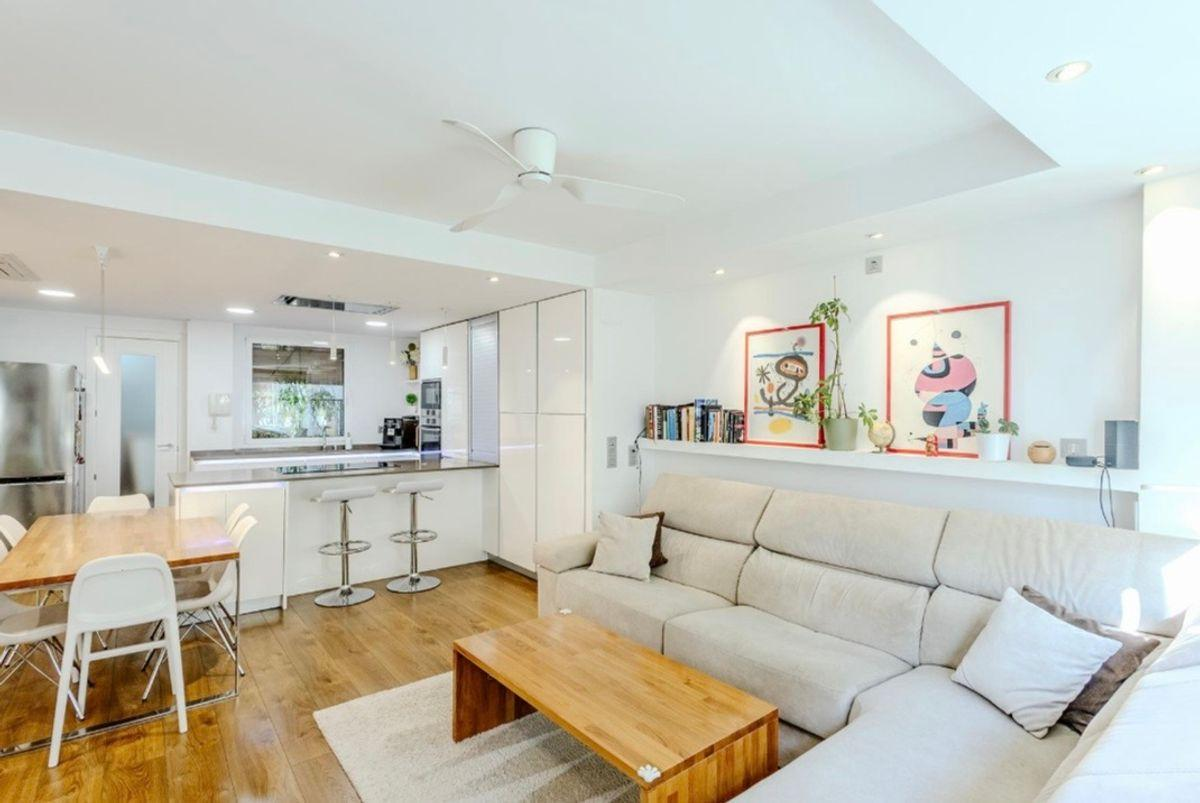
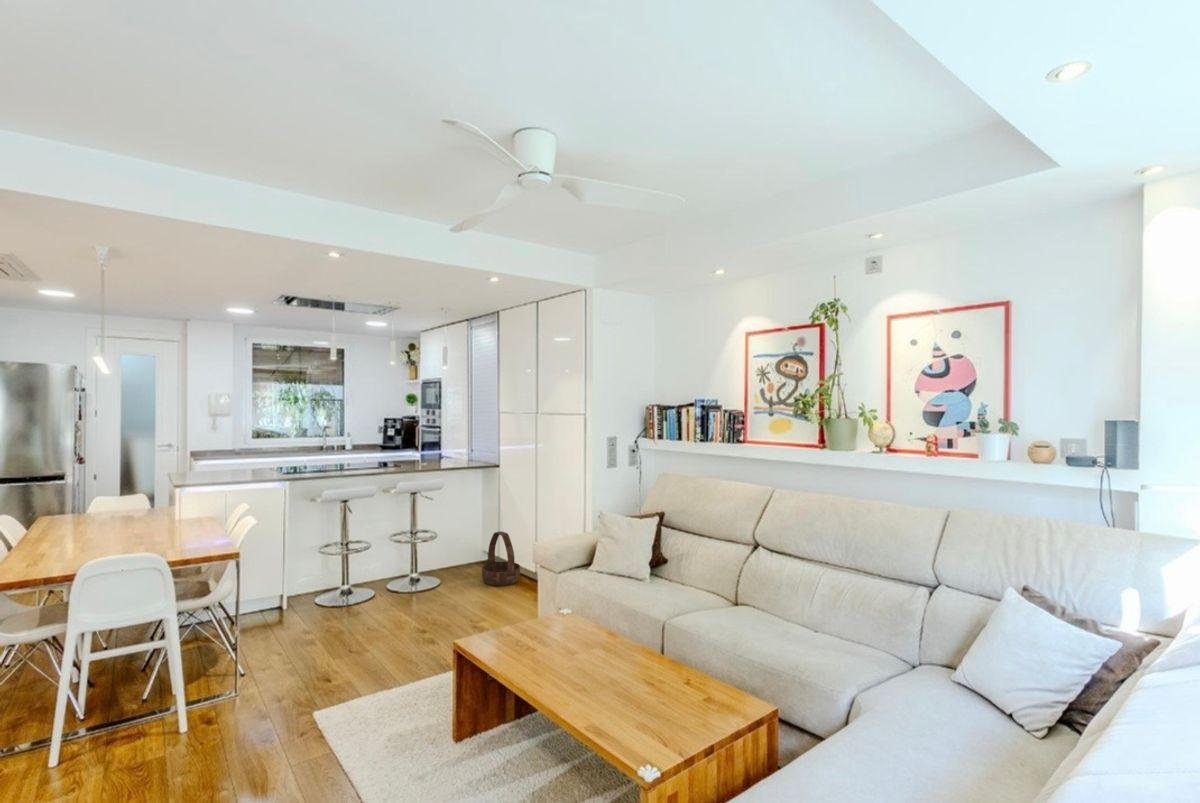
+ basket [481,531,521,587]
